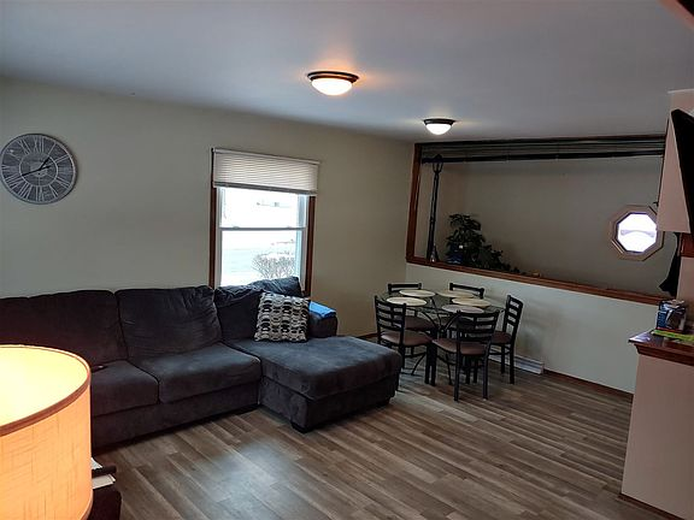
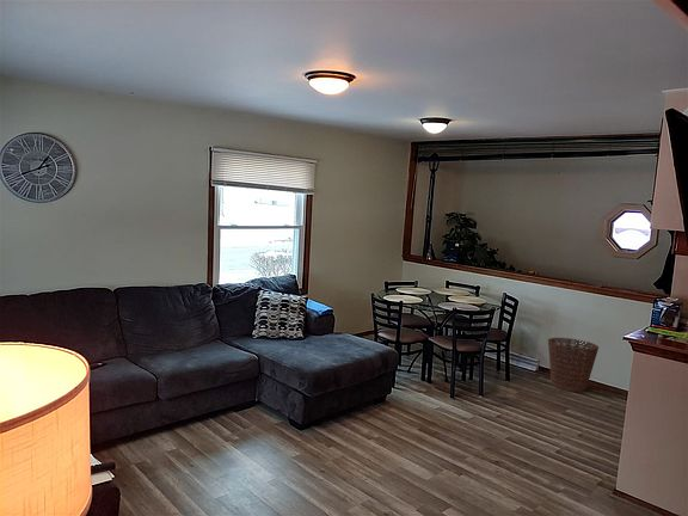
+ basket [547,337,600,393]
